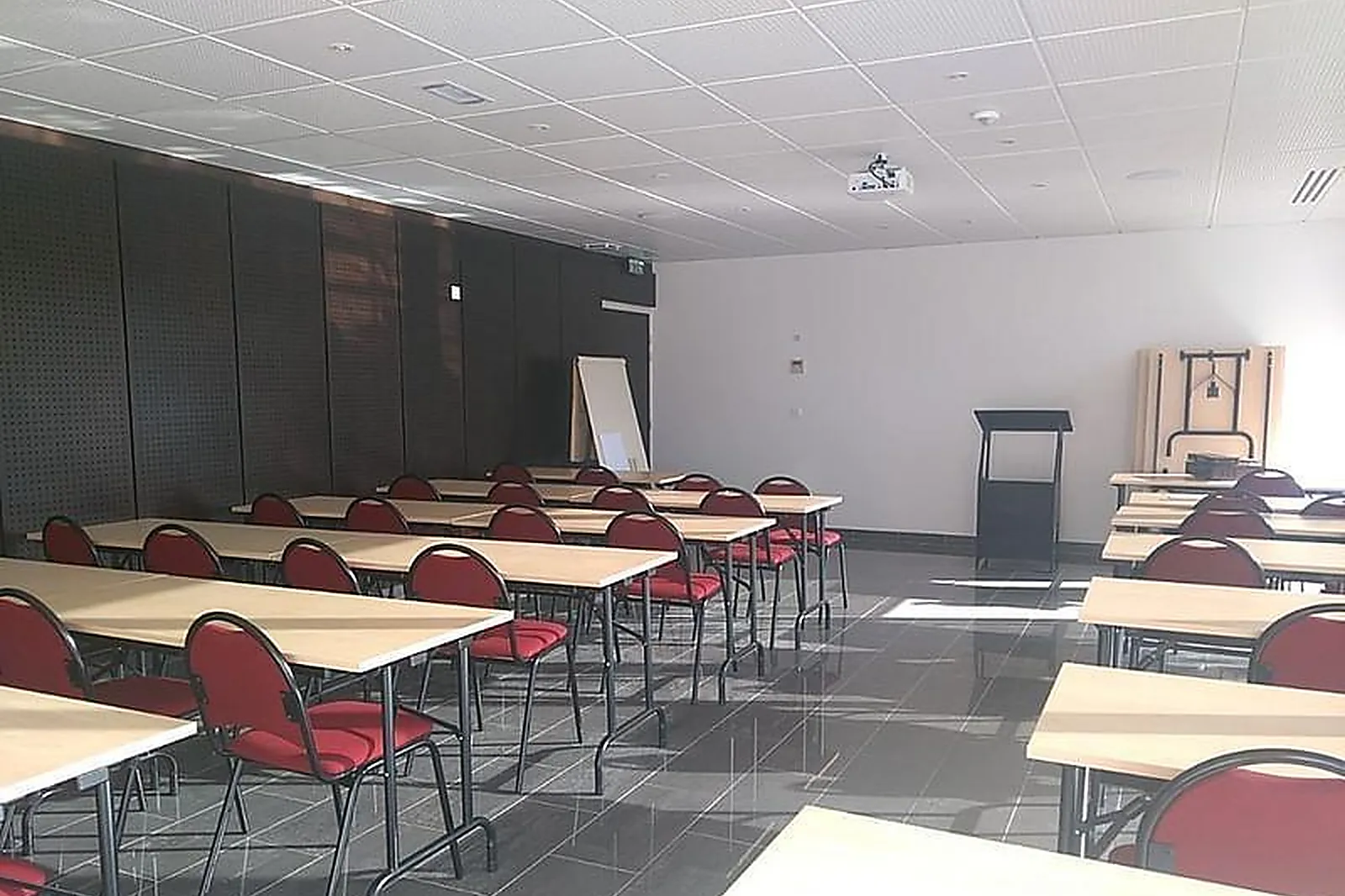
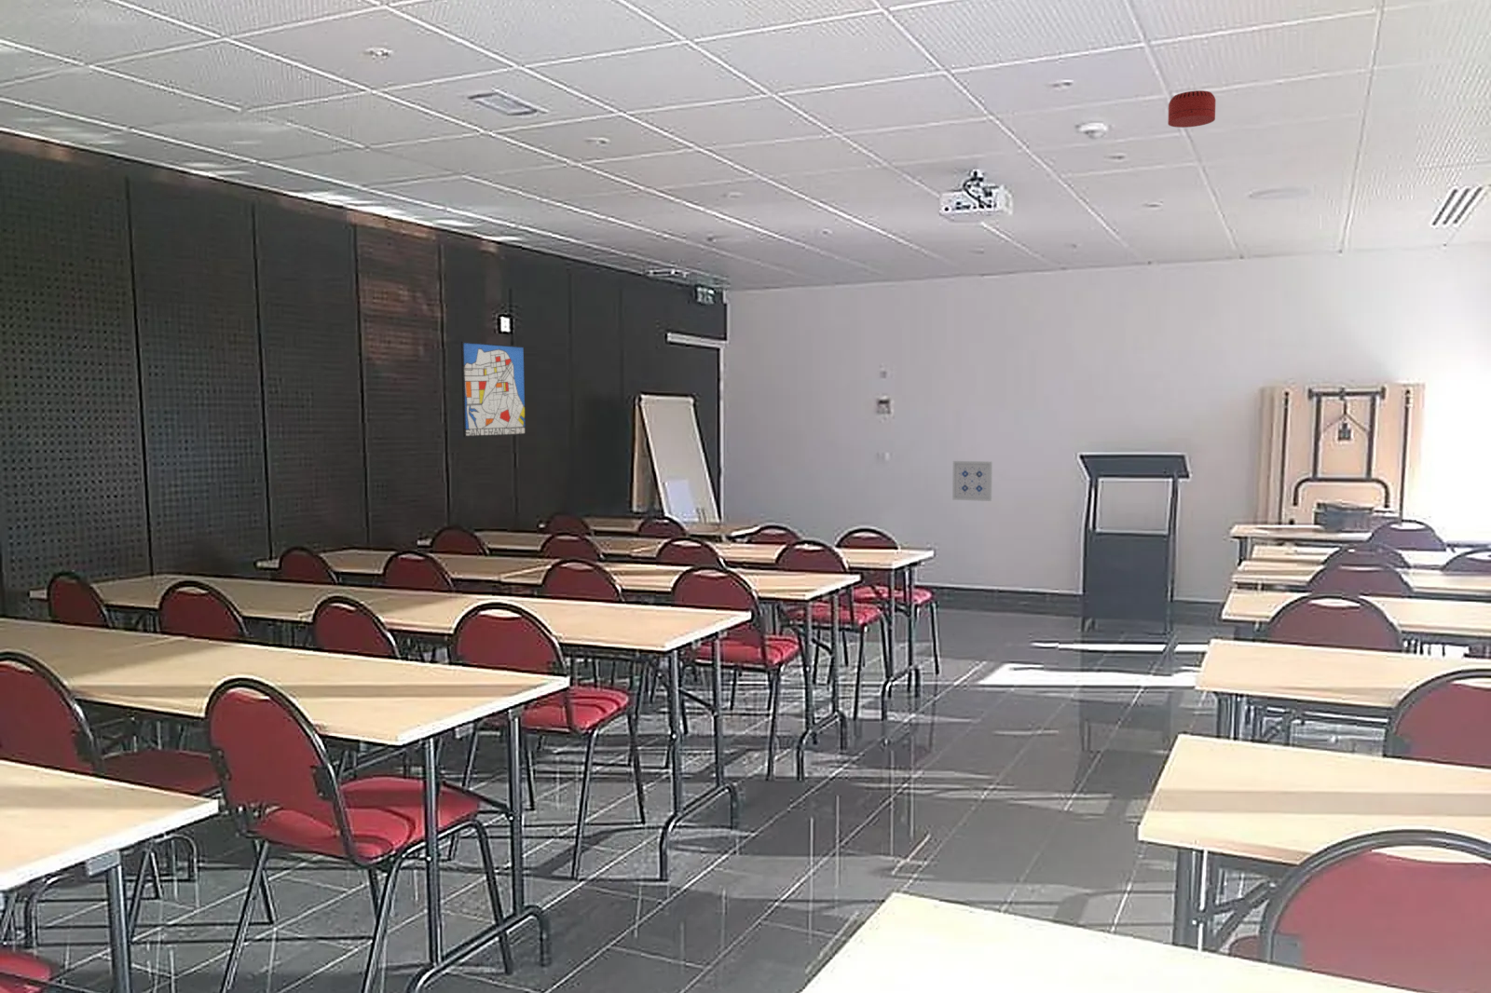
+ smoke detector [1166,90,1217,129]
+ wall art [951,460,993,502]
+ wall art [460,341,527,438]
